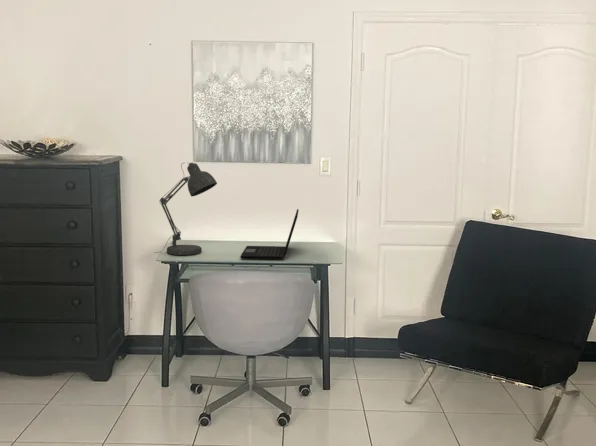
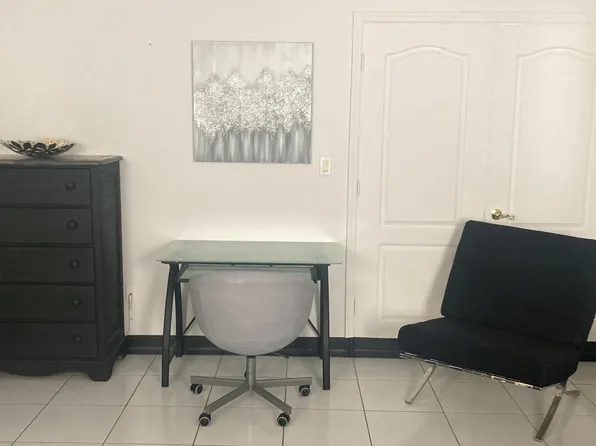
- laptop [239,208,300,260]
- desk lamp [153,162,218,256]
